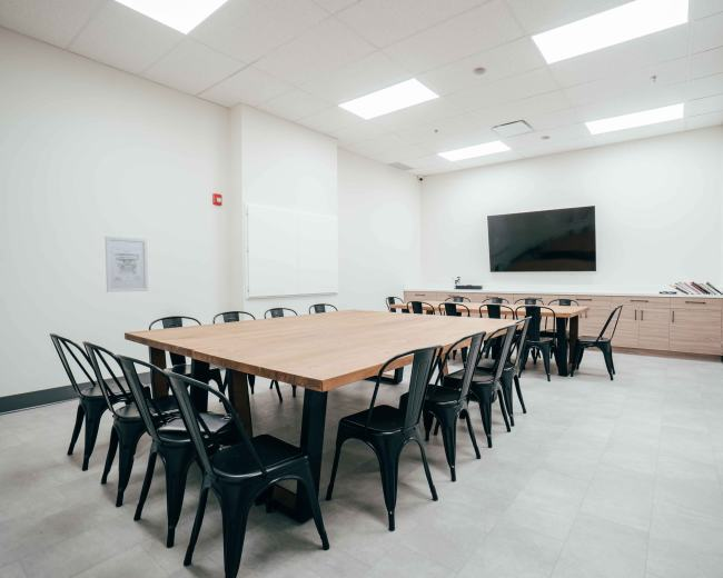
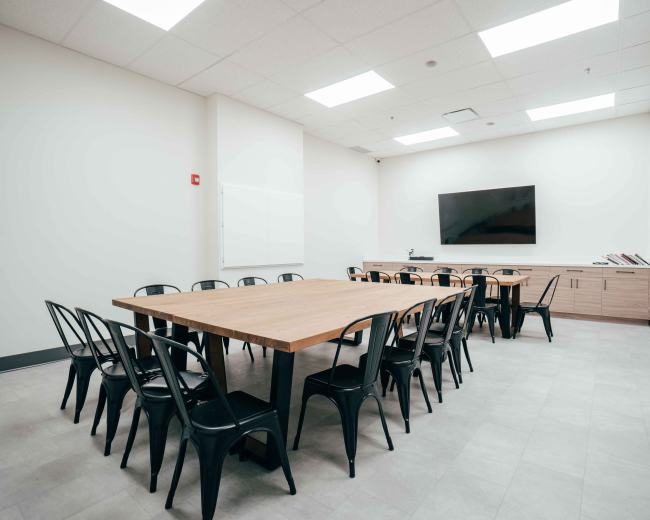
- wall art [105,236,149,293]
